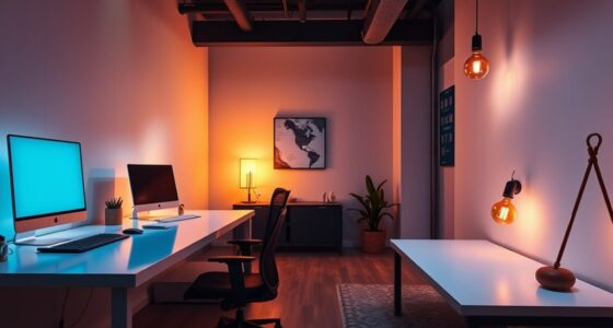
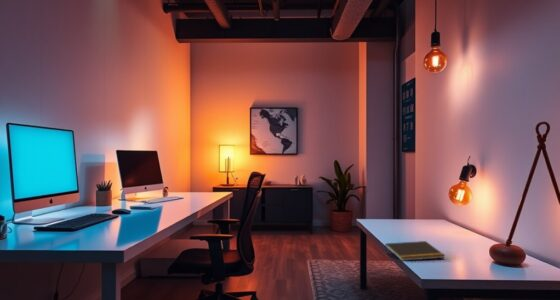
+ notepad [384,240,446,262]
